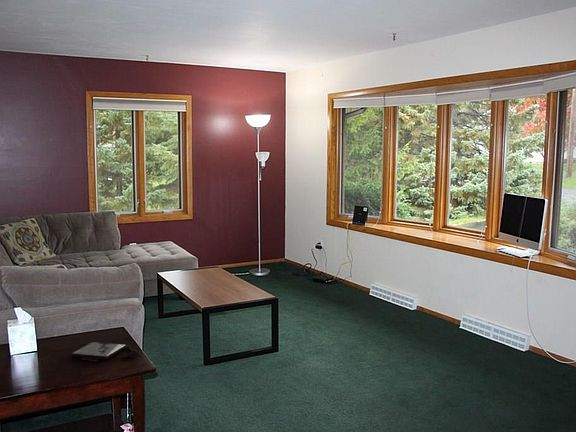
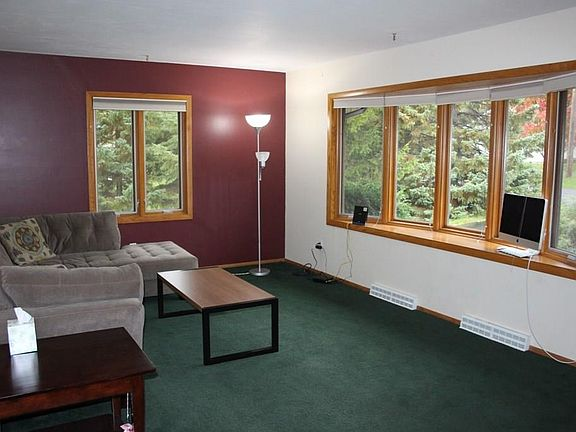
- board game [71,341,139,362]
